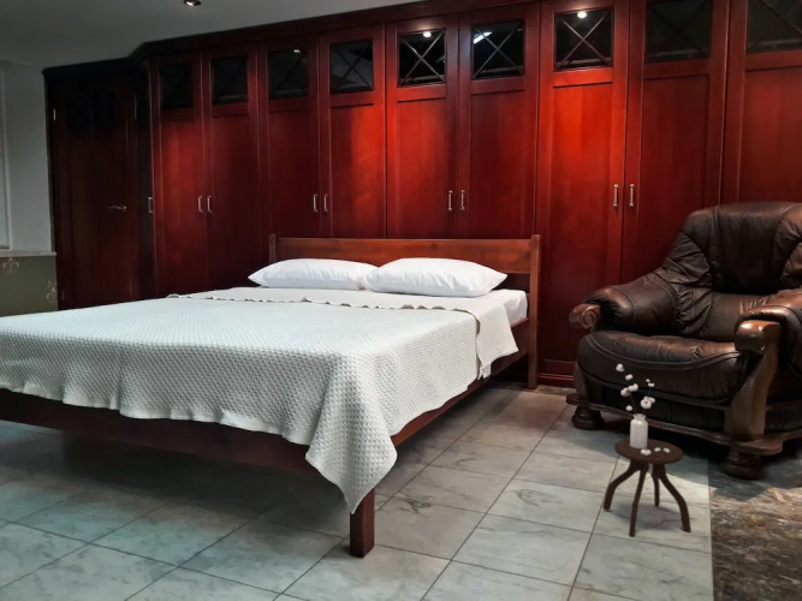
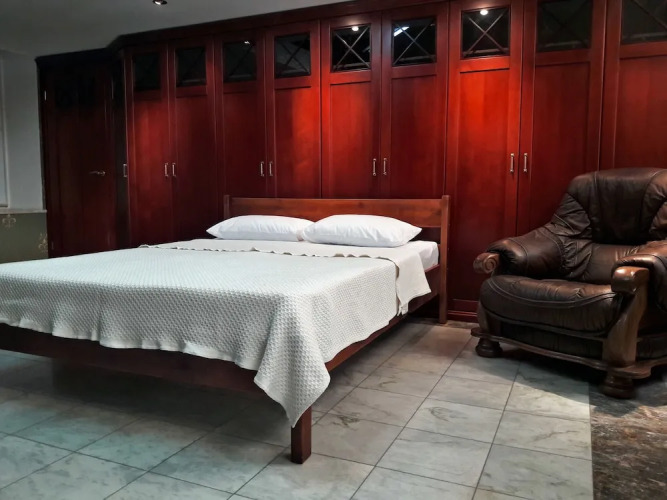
- side table [601,361,693,538]
